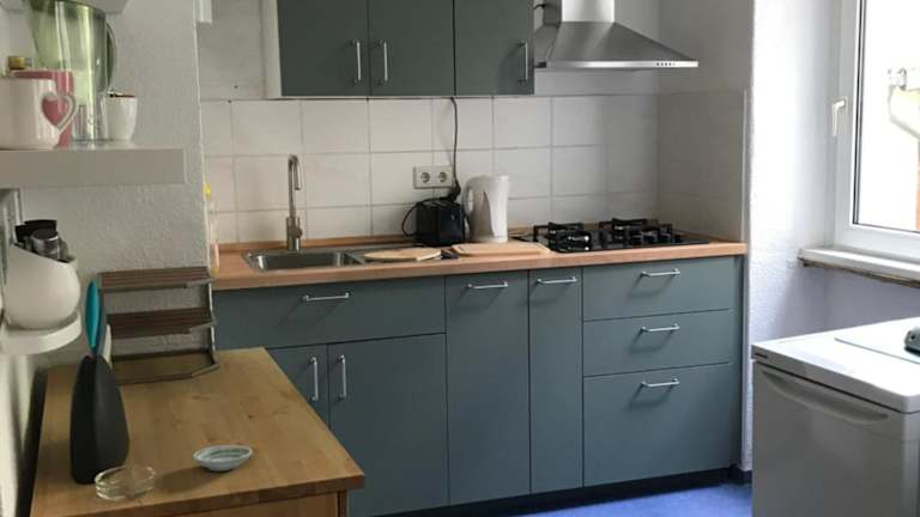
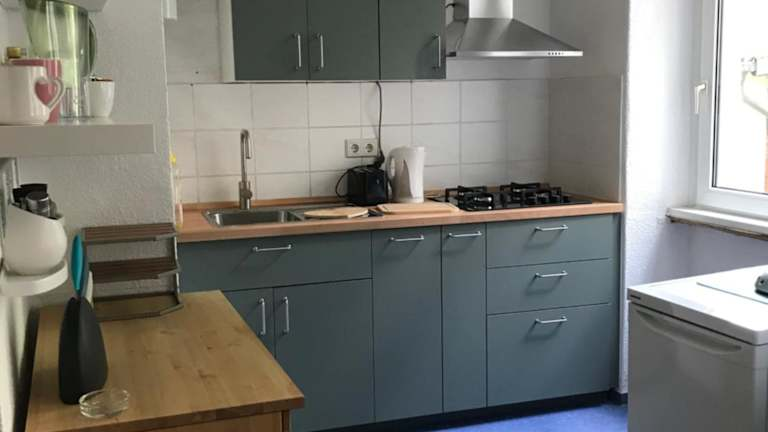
- saucer [192,444,253,472]
